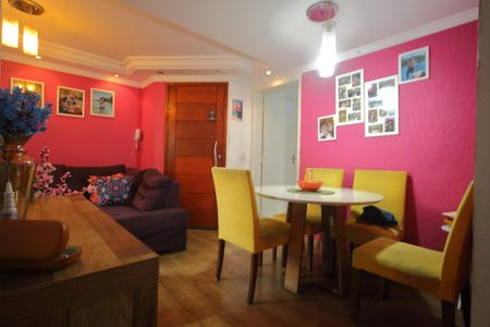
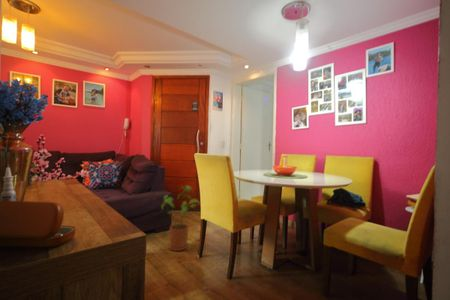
+ house plant [160,185,202,252]
